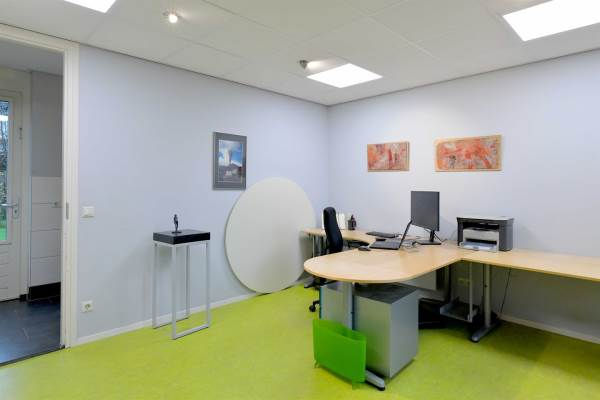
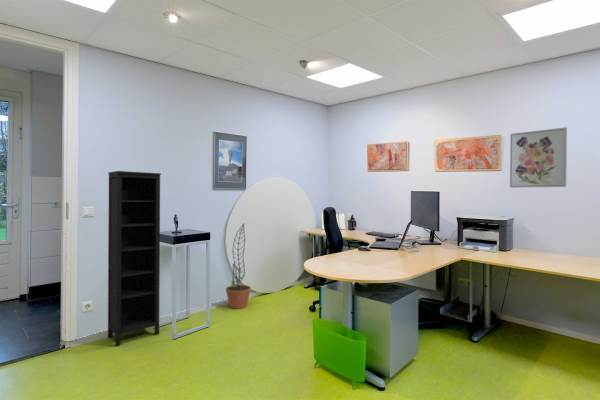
+ wall art [509,126,568,189]
+ bookcase [107,170,162,347]
+ decorative plant [225,222,252,310]
